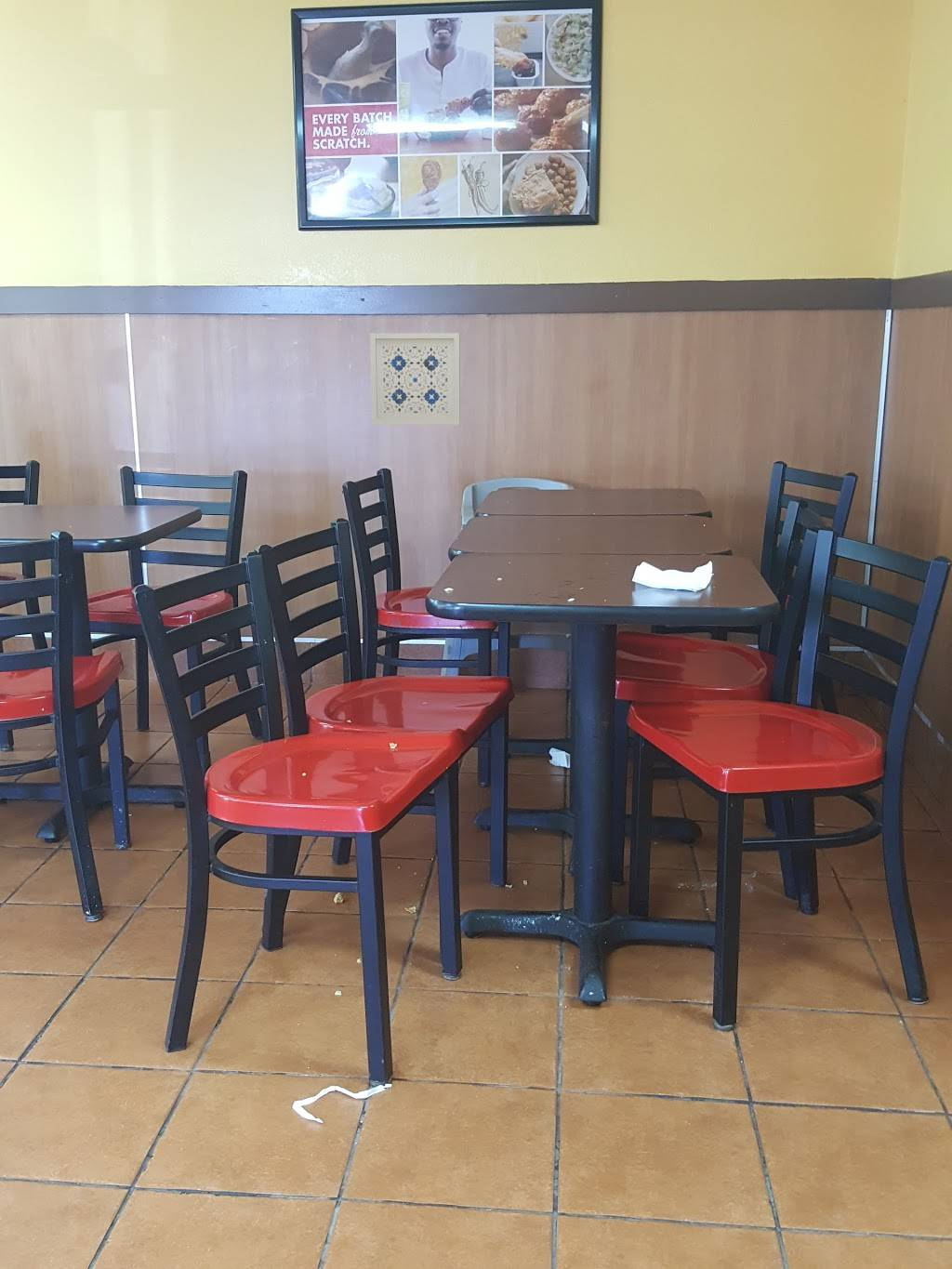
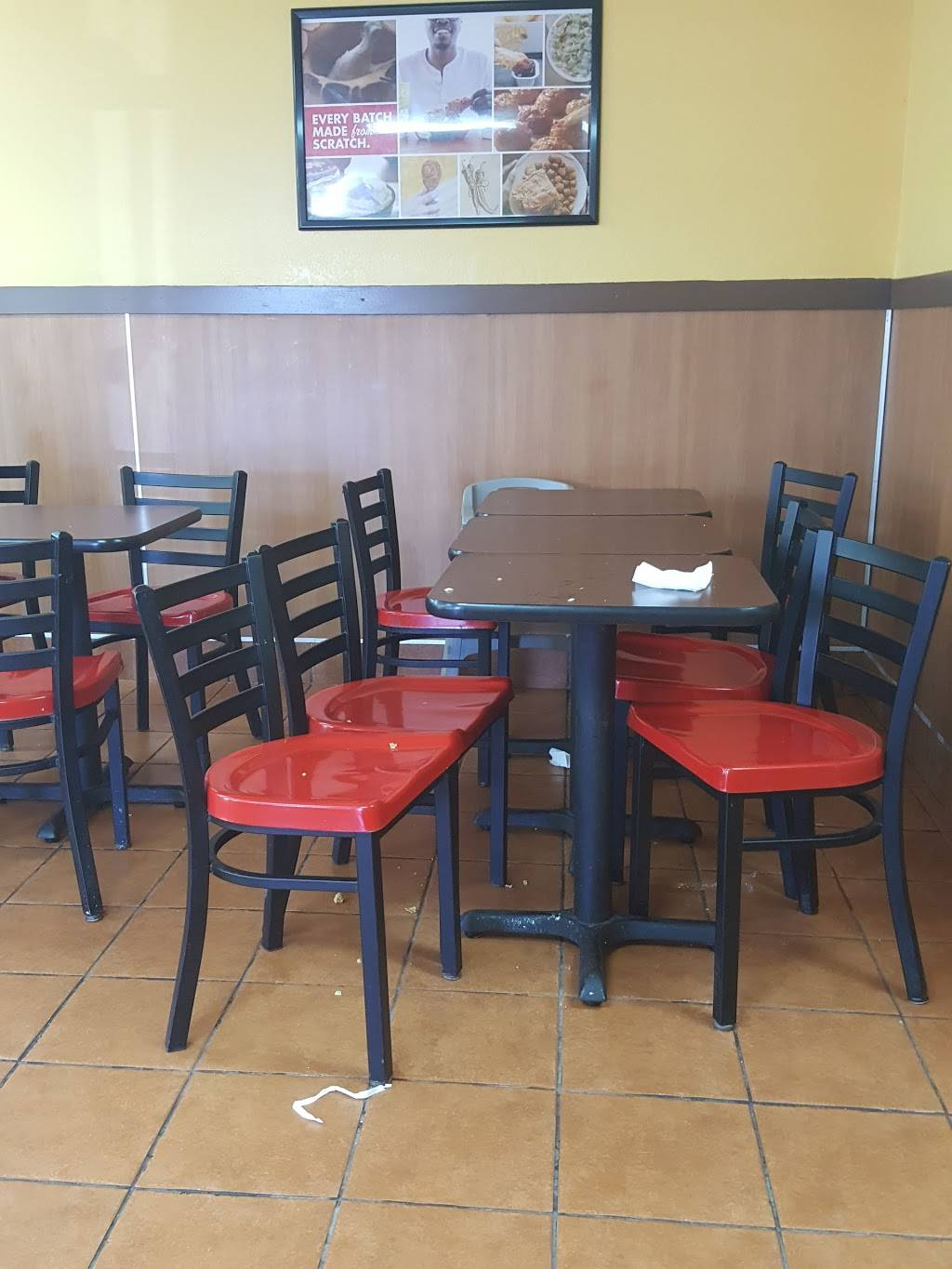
- wall art [369,332,461,426]
